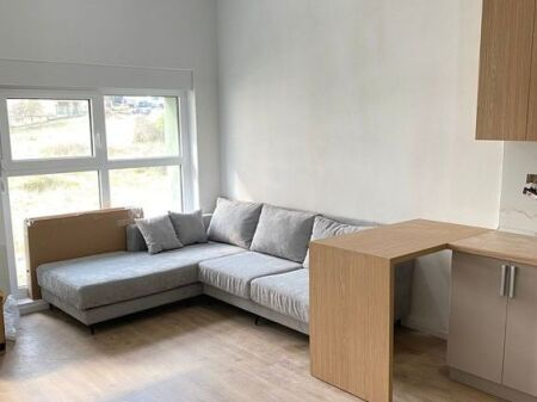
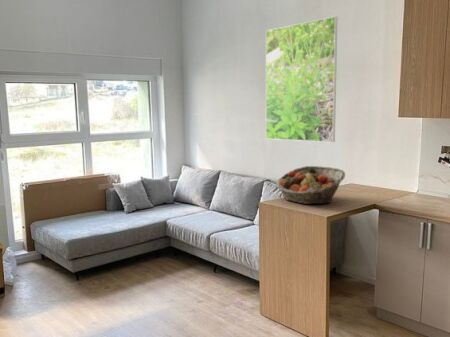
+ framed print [265,15,338,143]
+ fruit basket [275,165,346,205]
